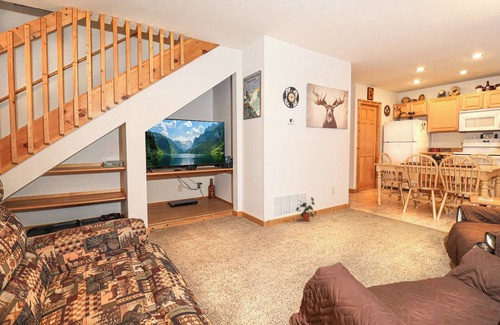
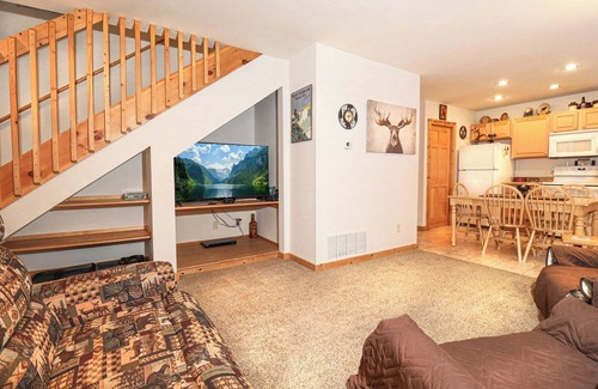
- potted plant [295,196,317,222]
